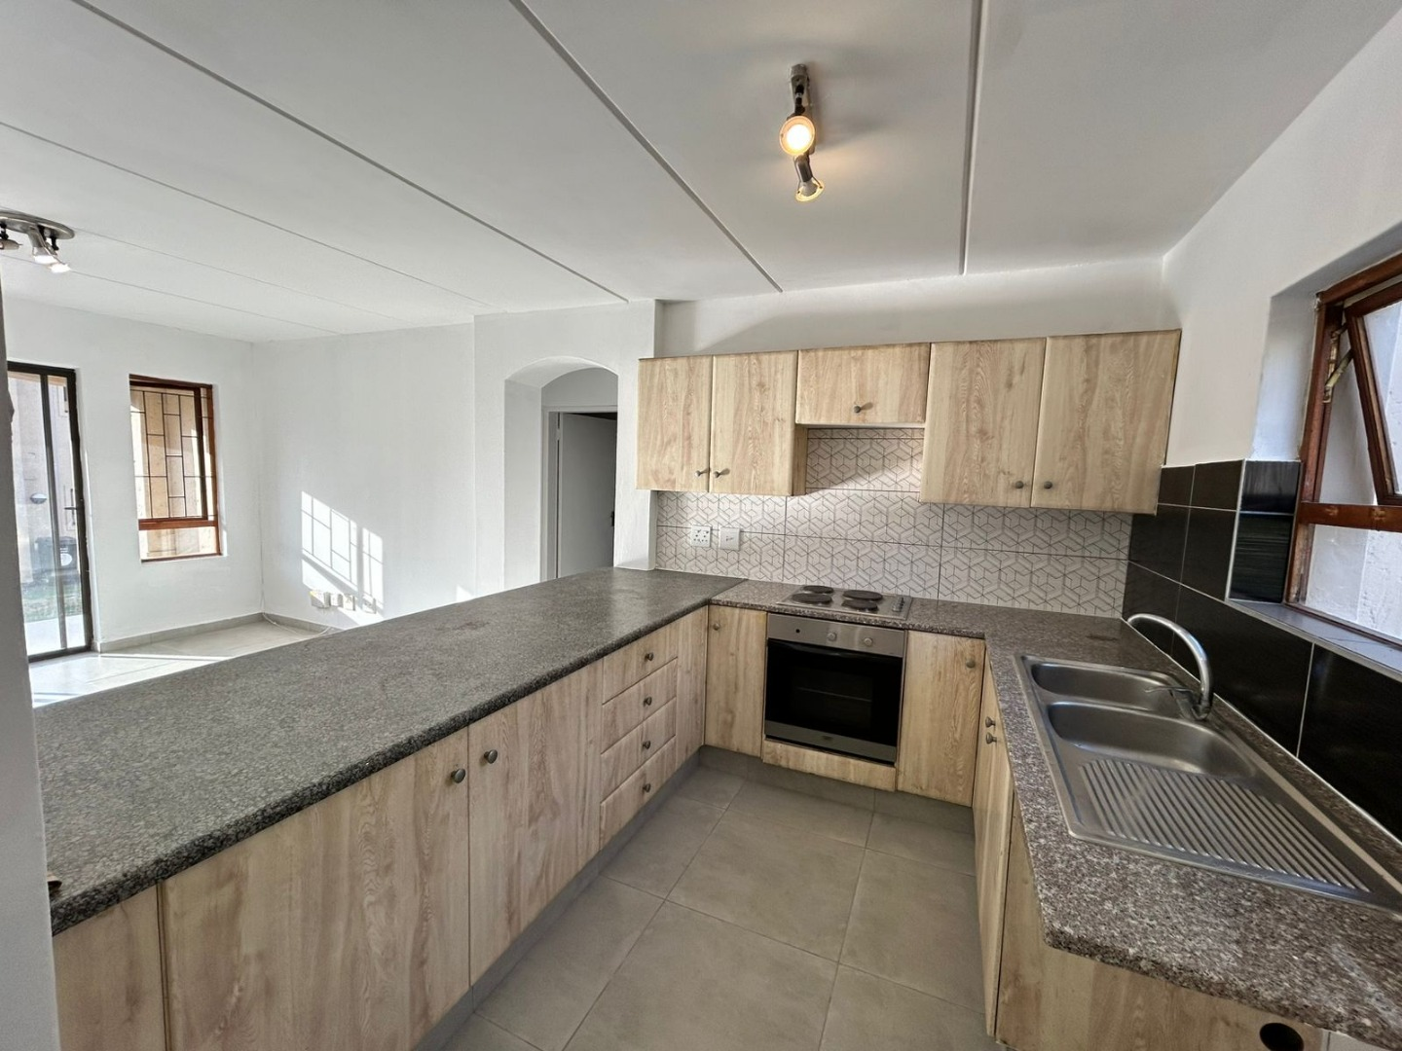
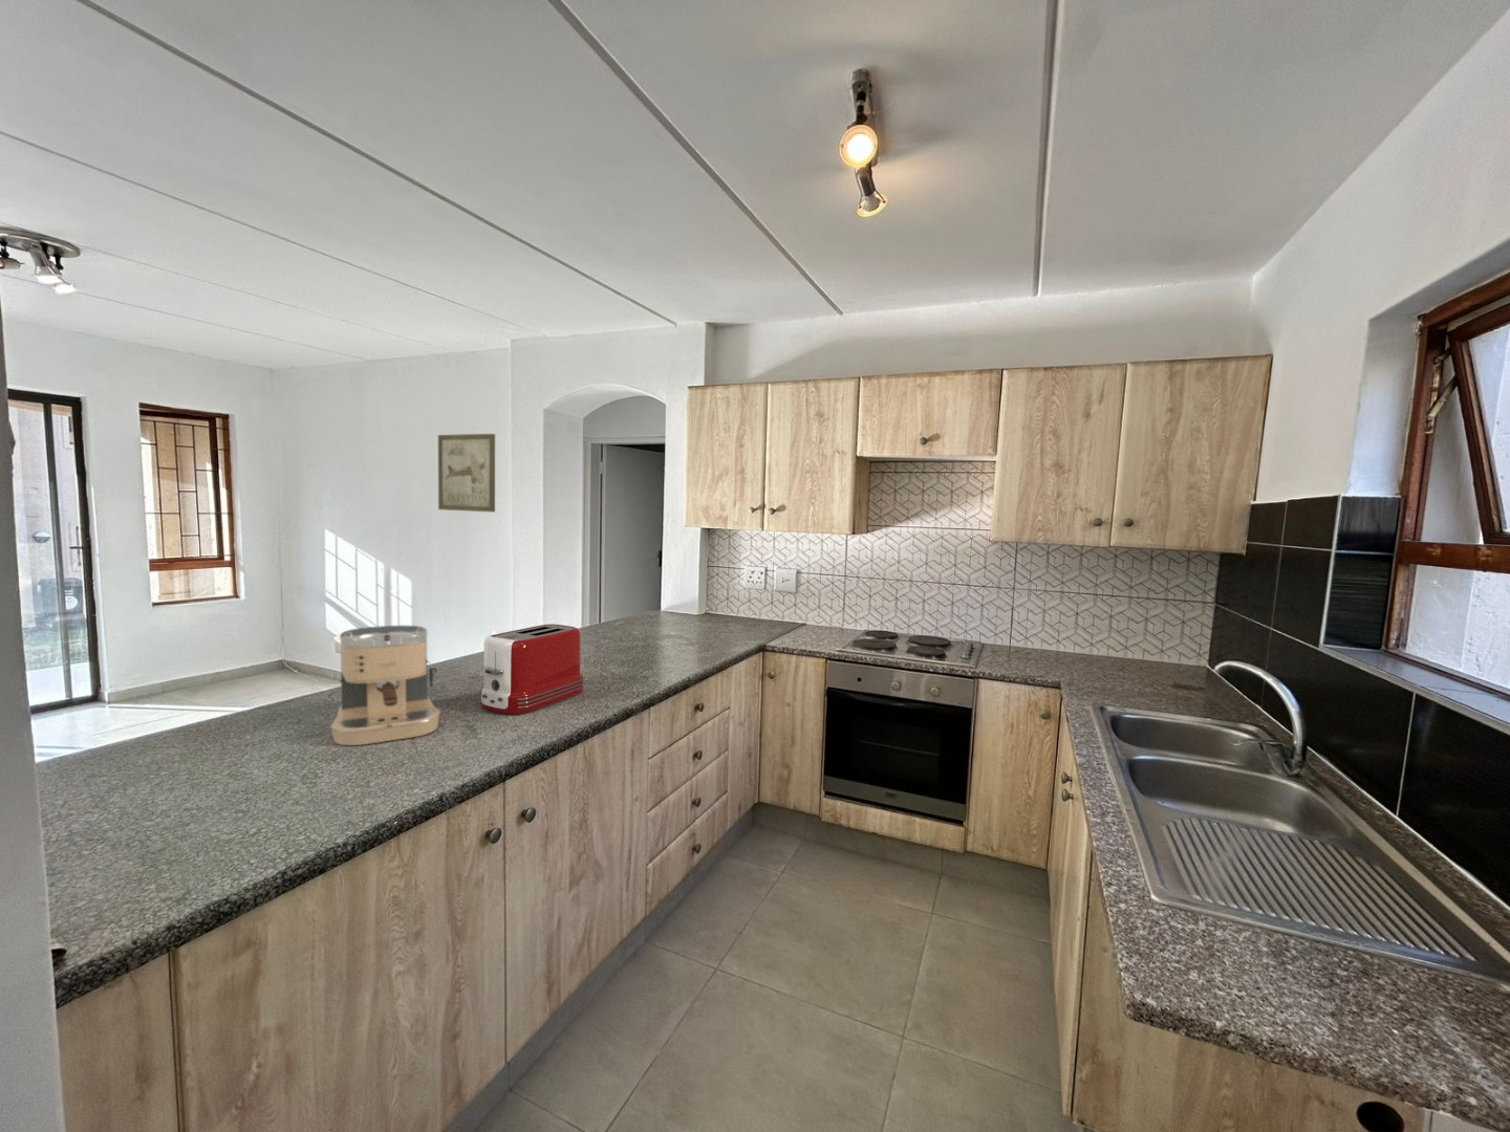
+ wall art [438,433,496,514]
+ coffee maker [329,624,441,747]
+ toaster [479,623,585,715]
